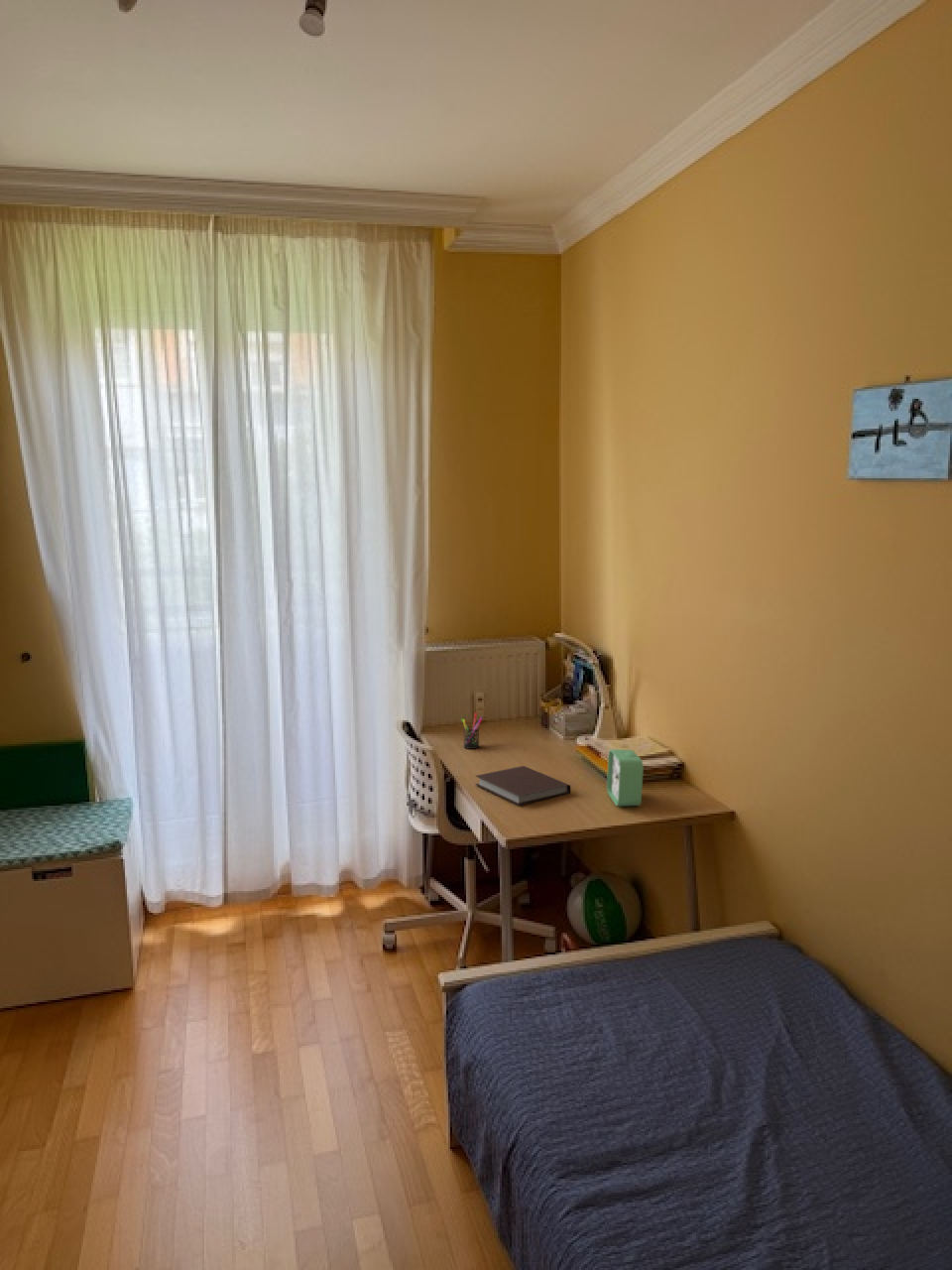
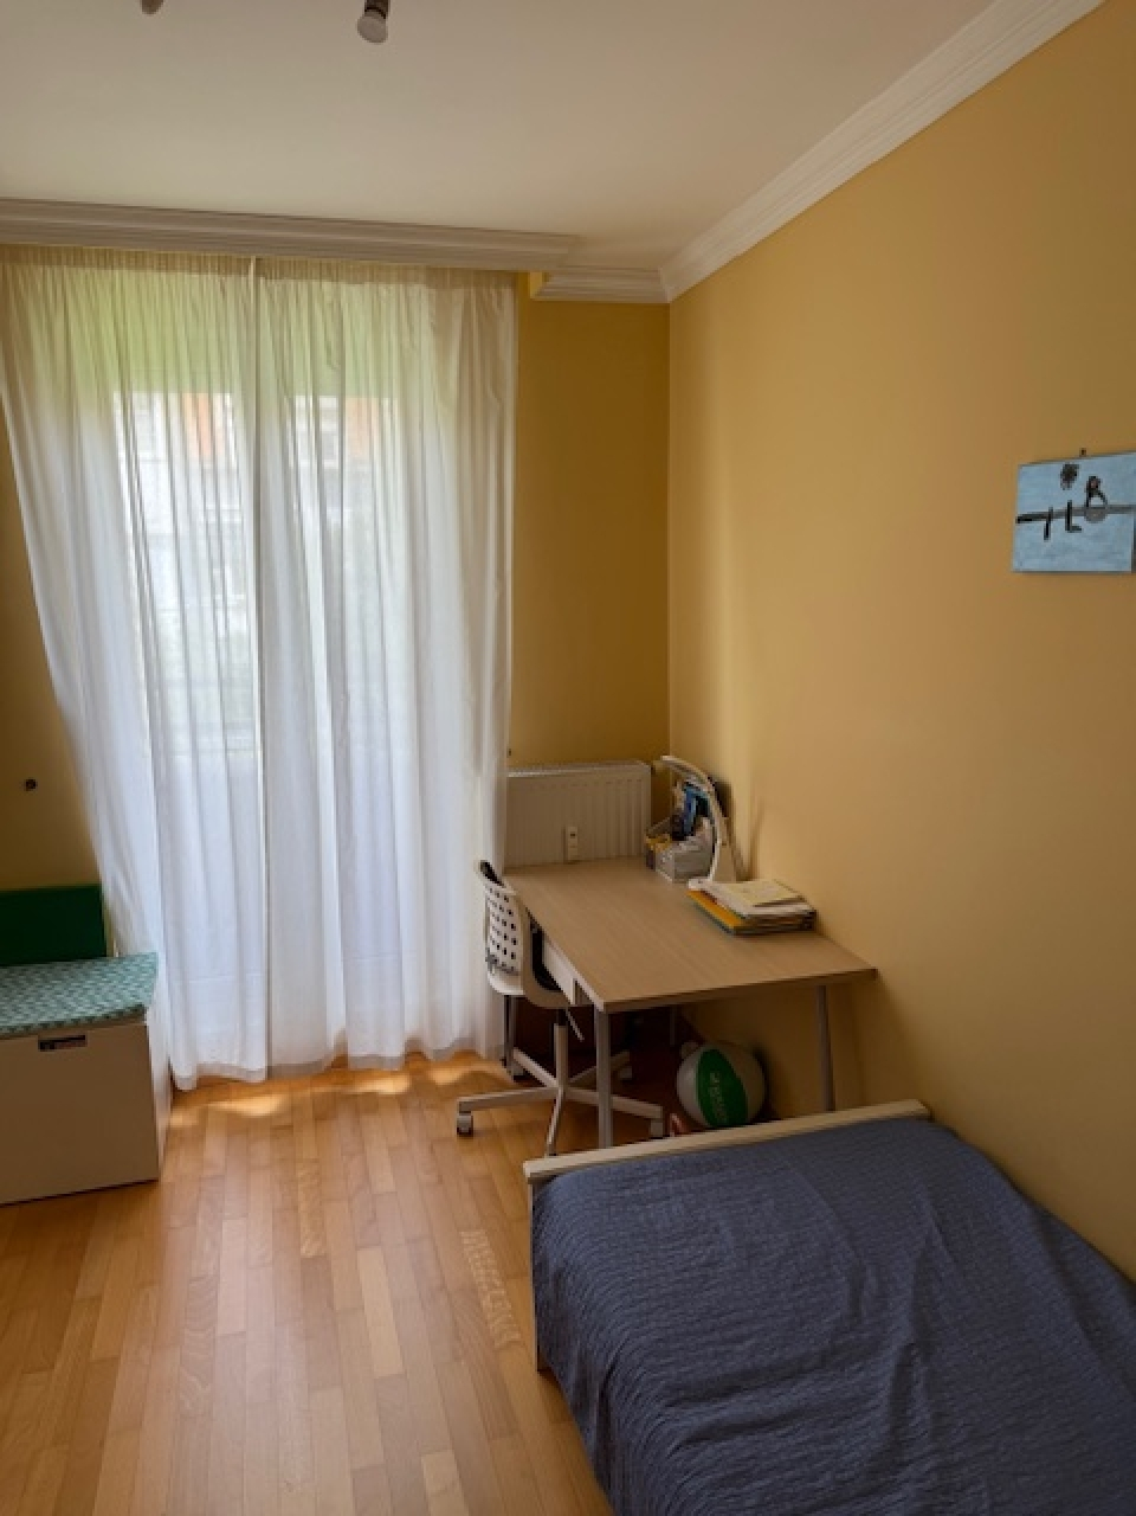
- notebook [474,765,571,807]
- pen holder [460,712,484,750]
- alarm clock [606,748,645,808]
